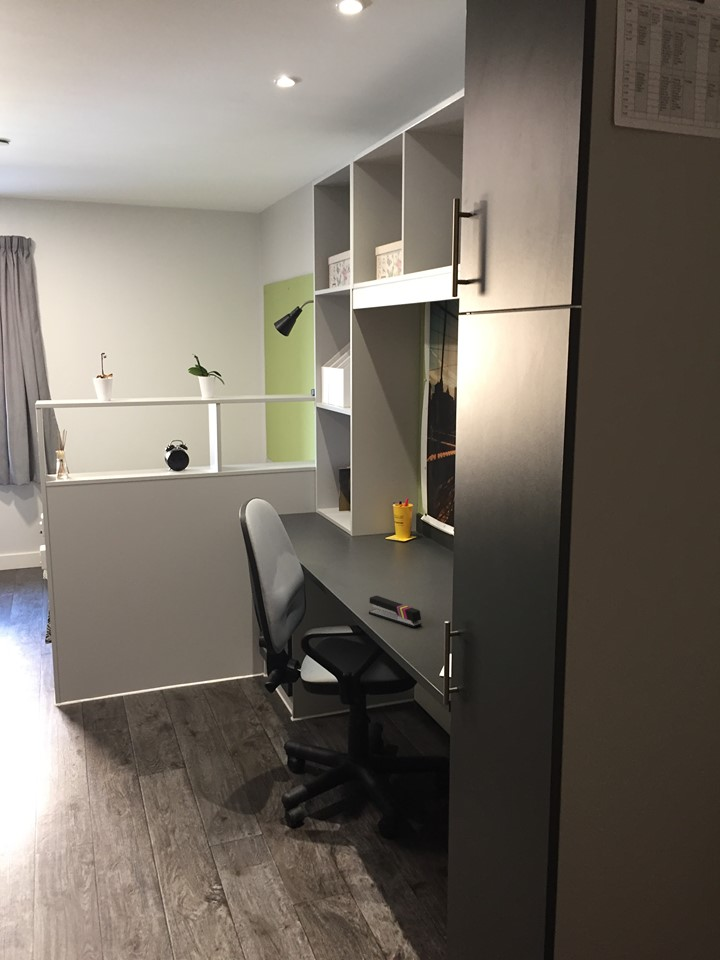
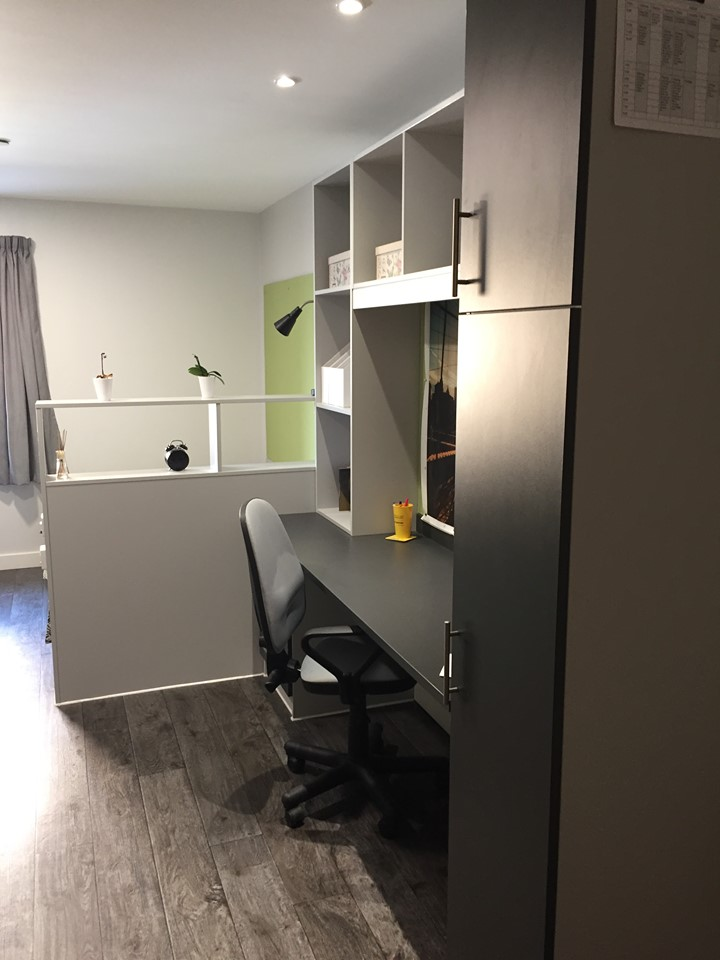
- stapler [368,595,422,628]
